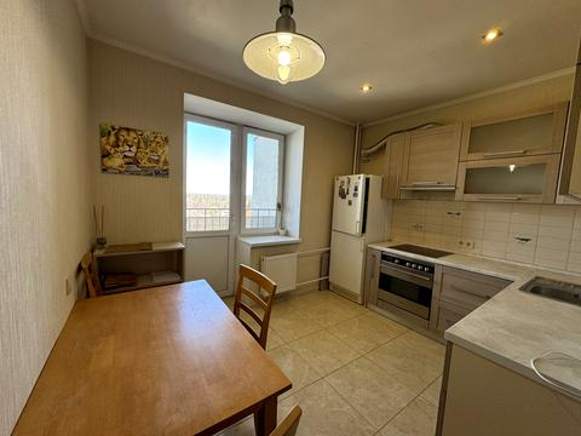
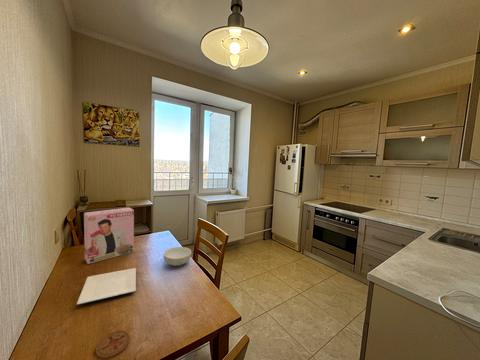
+ coaster [95,330,131,359]
+ cereal bowl [163,246,192,267]
+ cereal box [83,207,135,265]
+ plate [76,267,137,306]
